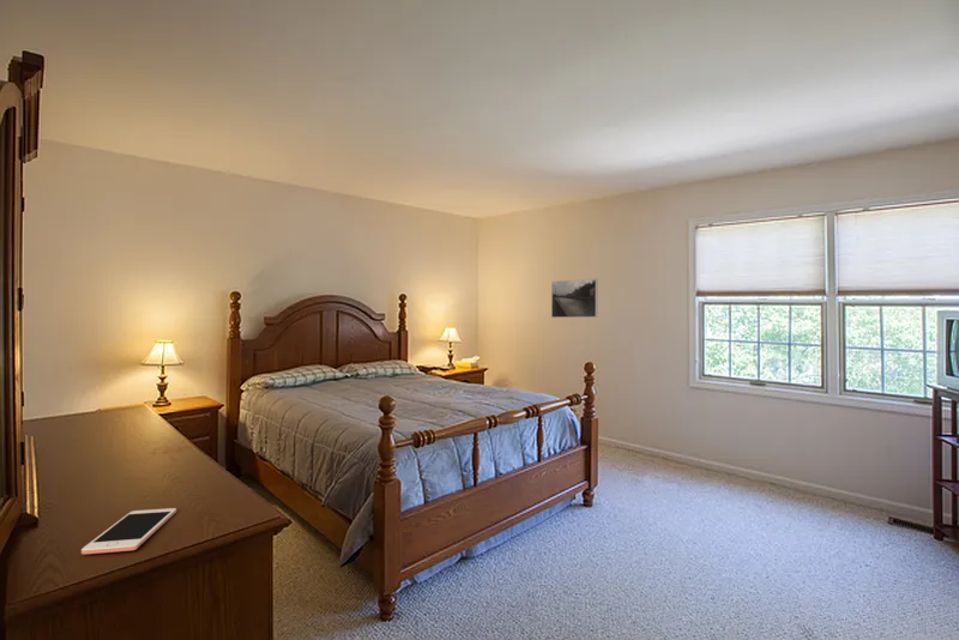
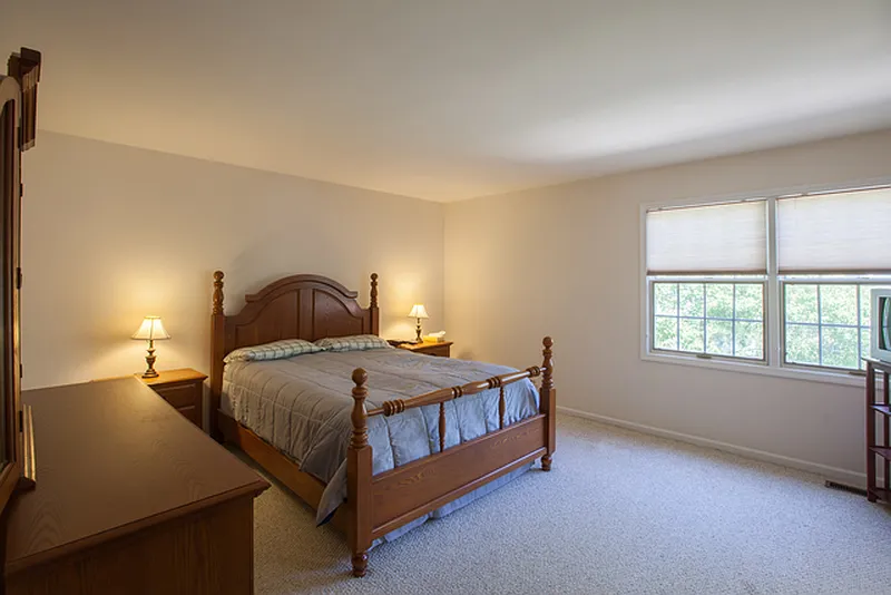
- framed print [550,277,598,319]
- cell phone [80,507,177,555]
